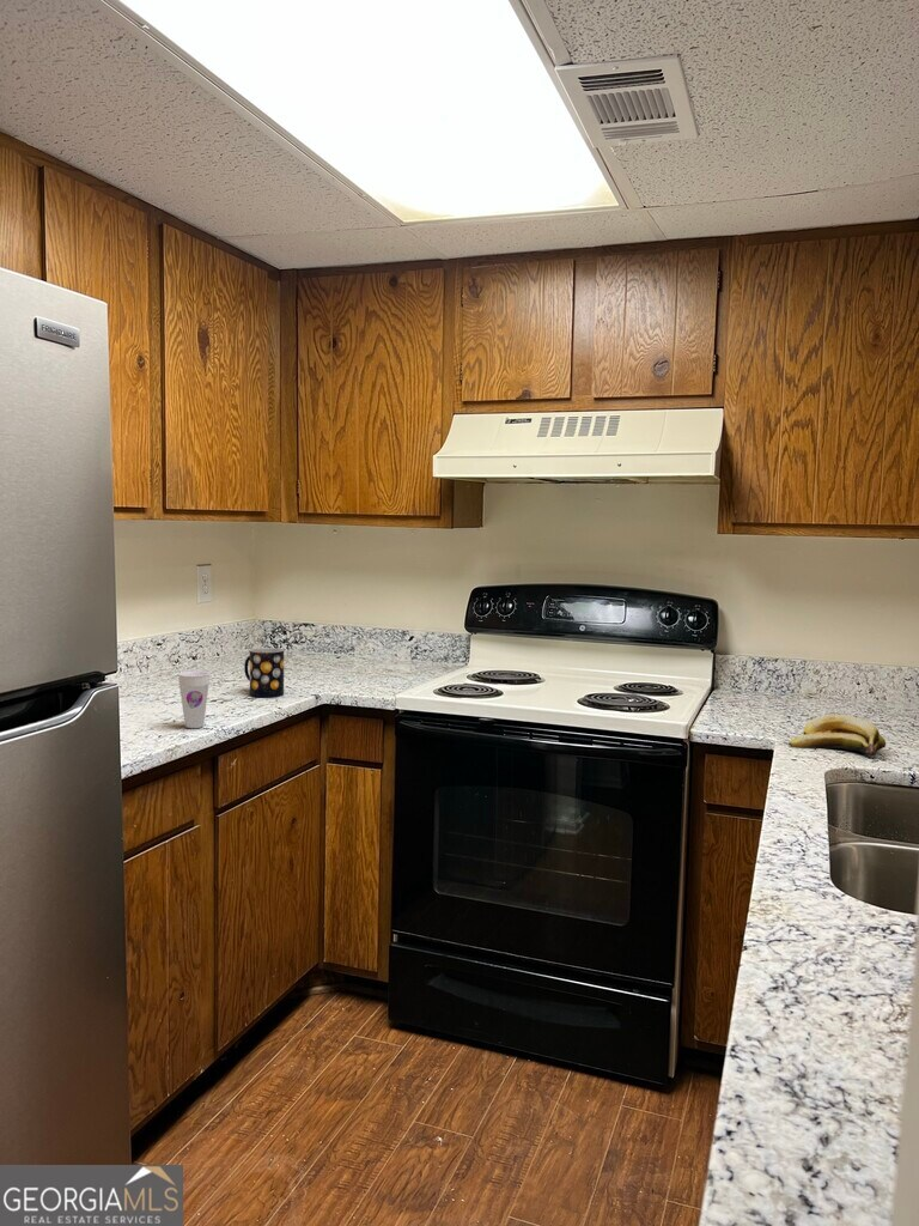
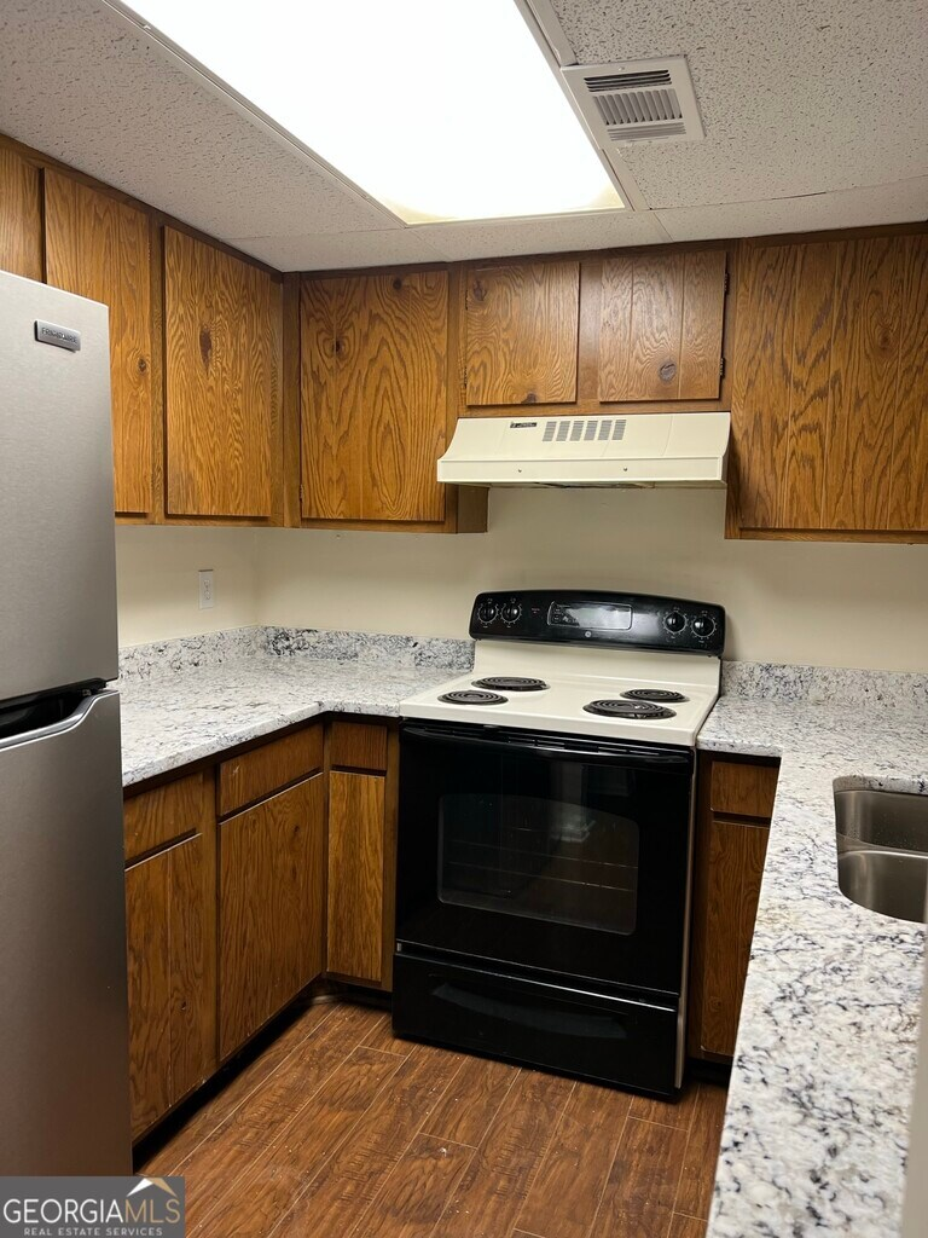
- banana [787,714,887,757]
- cup [177,669,211,729]
- mug [243,647,285,698]
